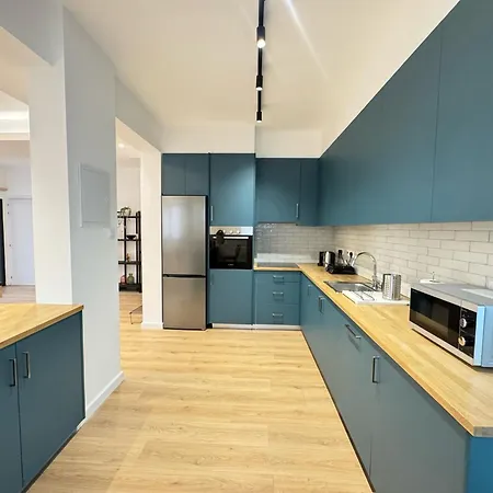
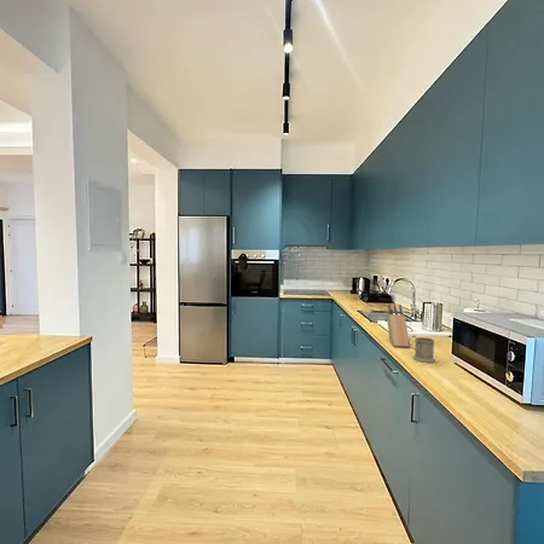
+ knife block [387,303,411,348]
+ mug [409,334,436,364]
